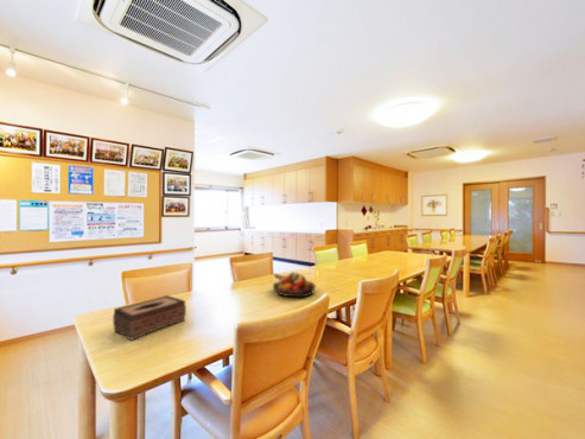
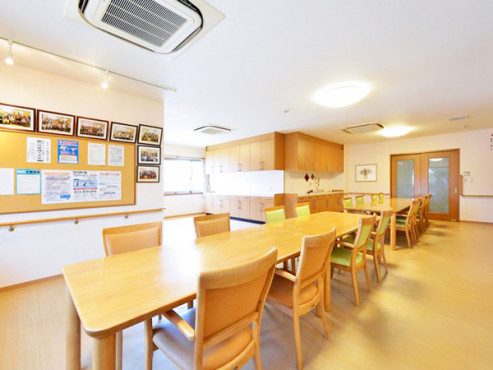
- tissue box [112,294,187,342]
- fruit bowl [272,271,317,298]
